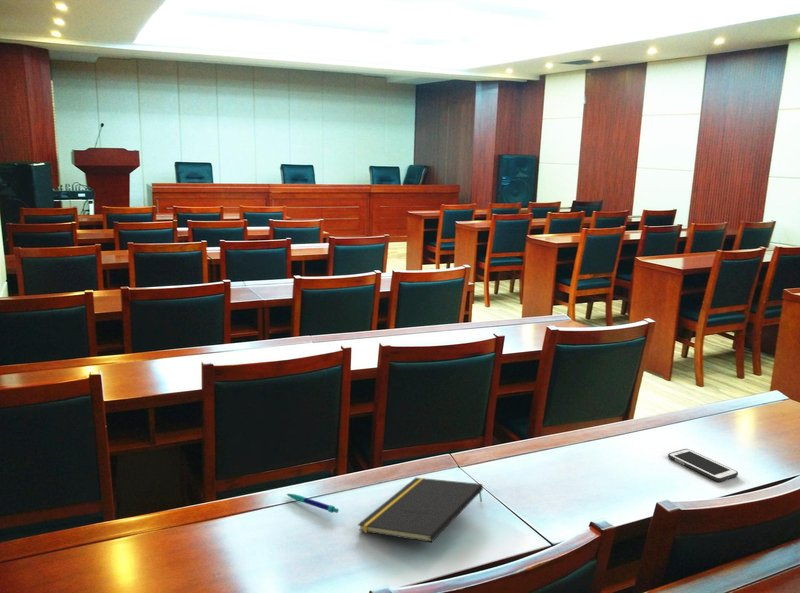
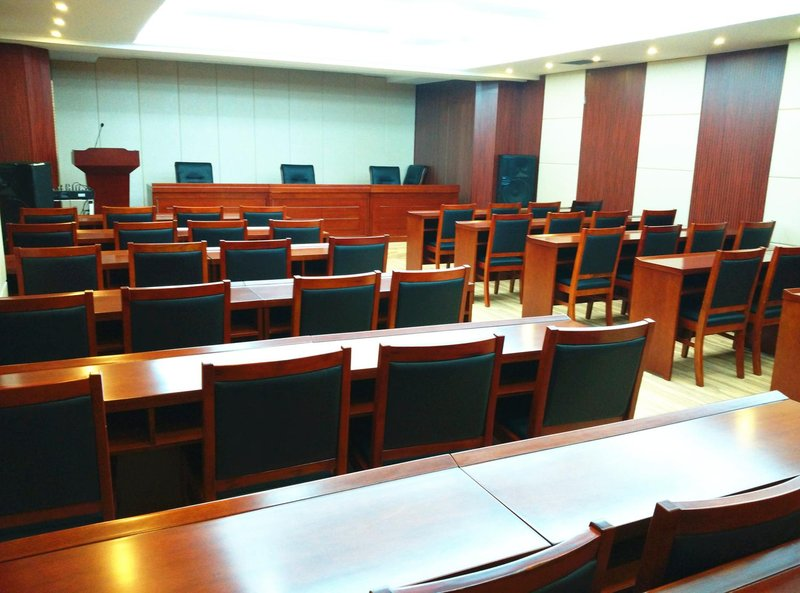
- notepad [357,477,484,543]
- pen [286,493,340,514]
- cell phone [667,448,739,482]
